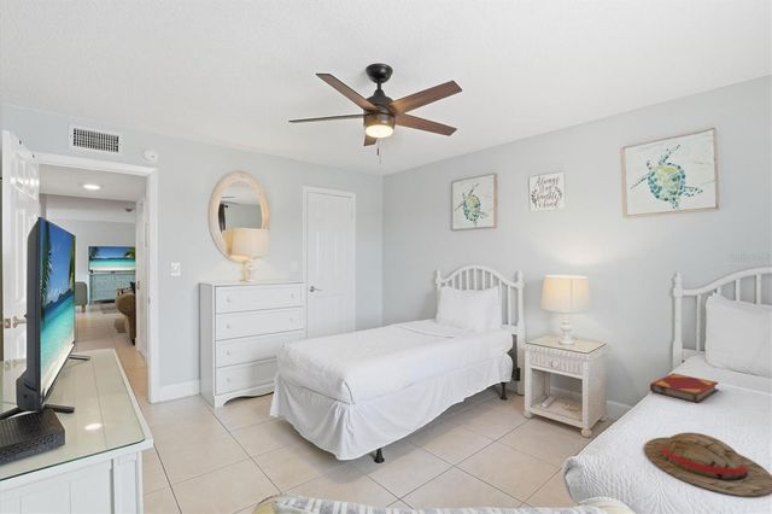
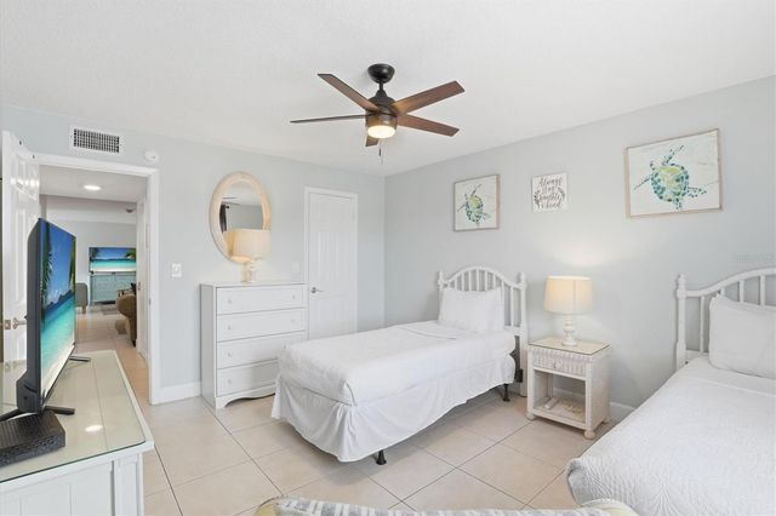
- hardback book [649,373,720,404]
- straw hat [643,431,772,497]
